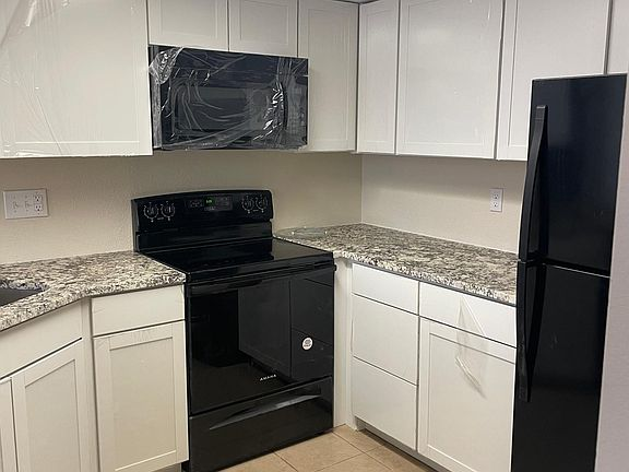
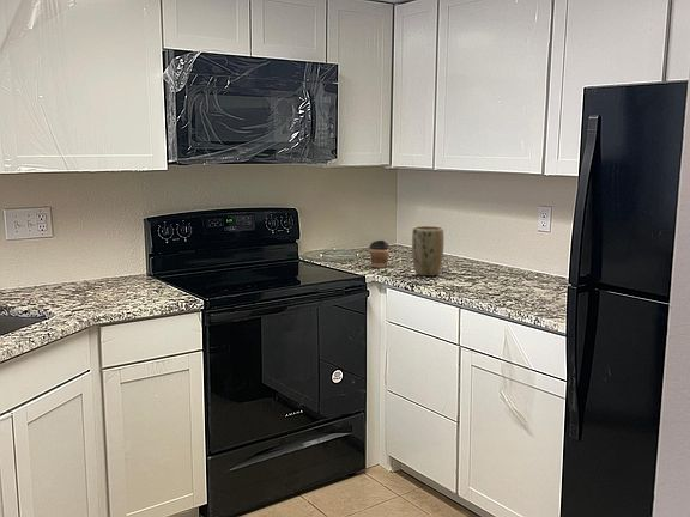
+ plant pot [411,225,446,276]
+ coffee cup [368,239,391,268]
